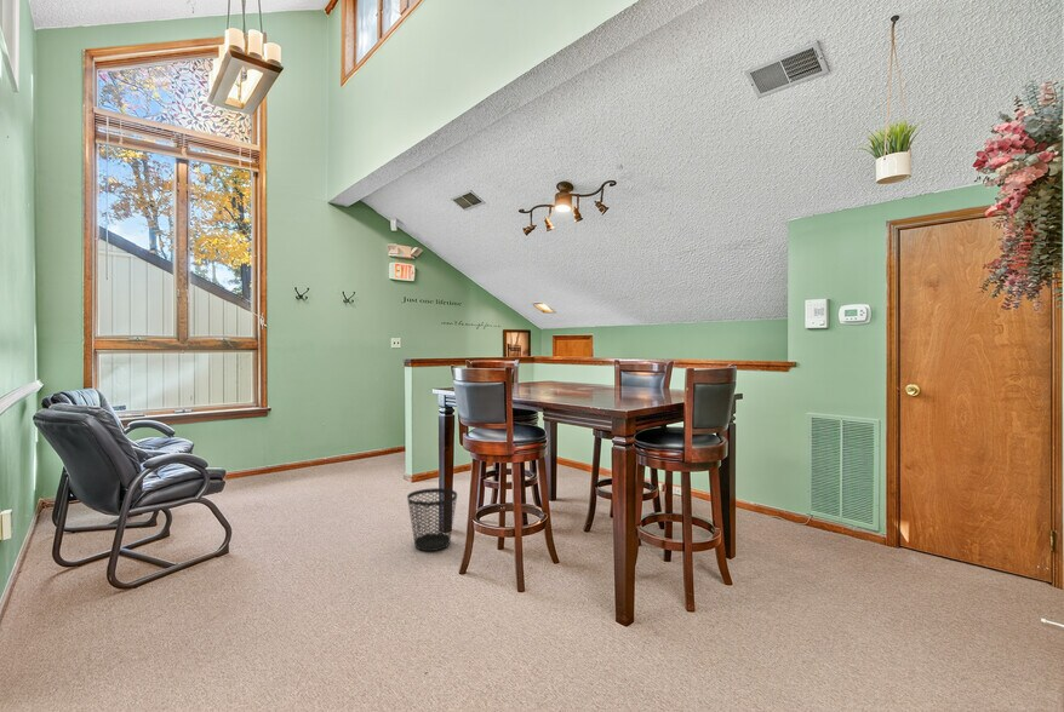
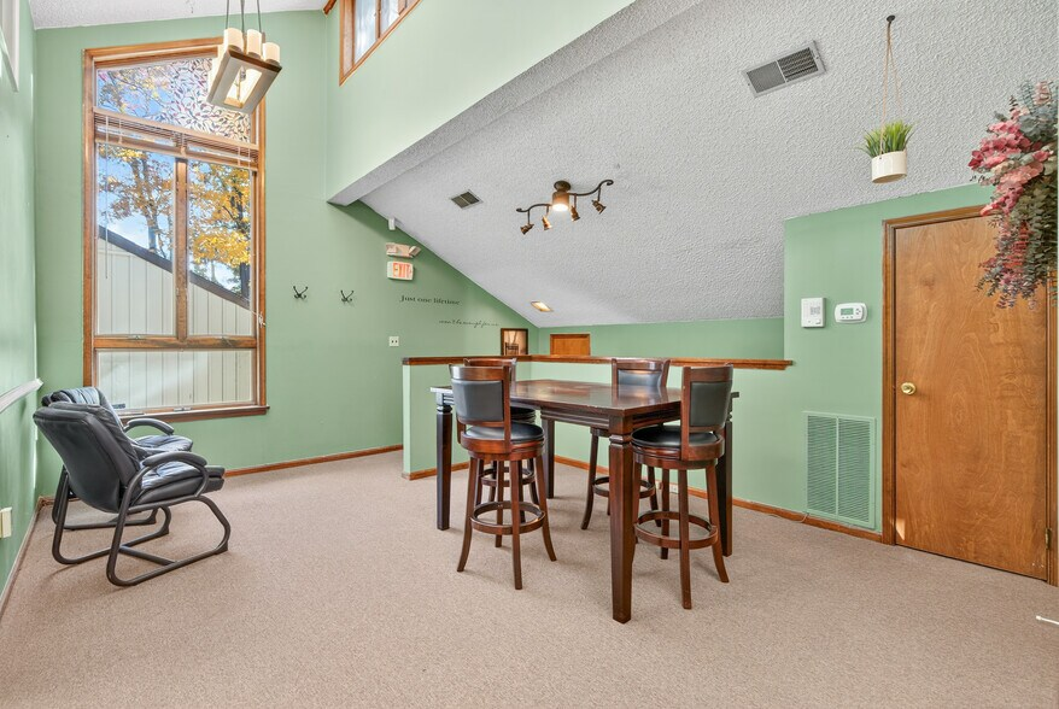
- wastebasket [406,487,458,552]
